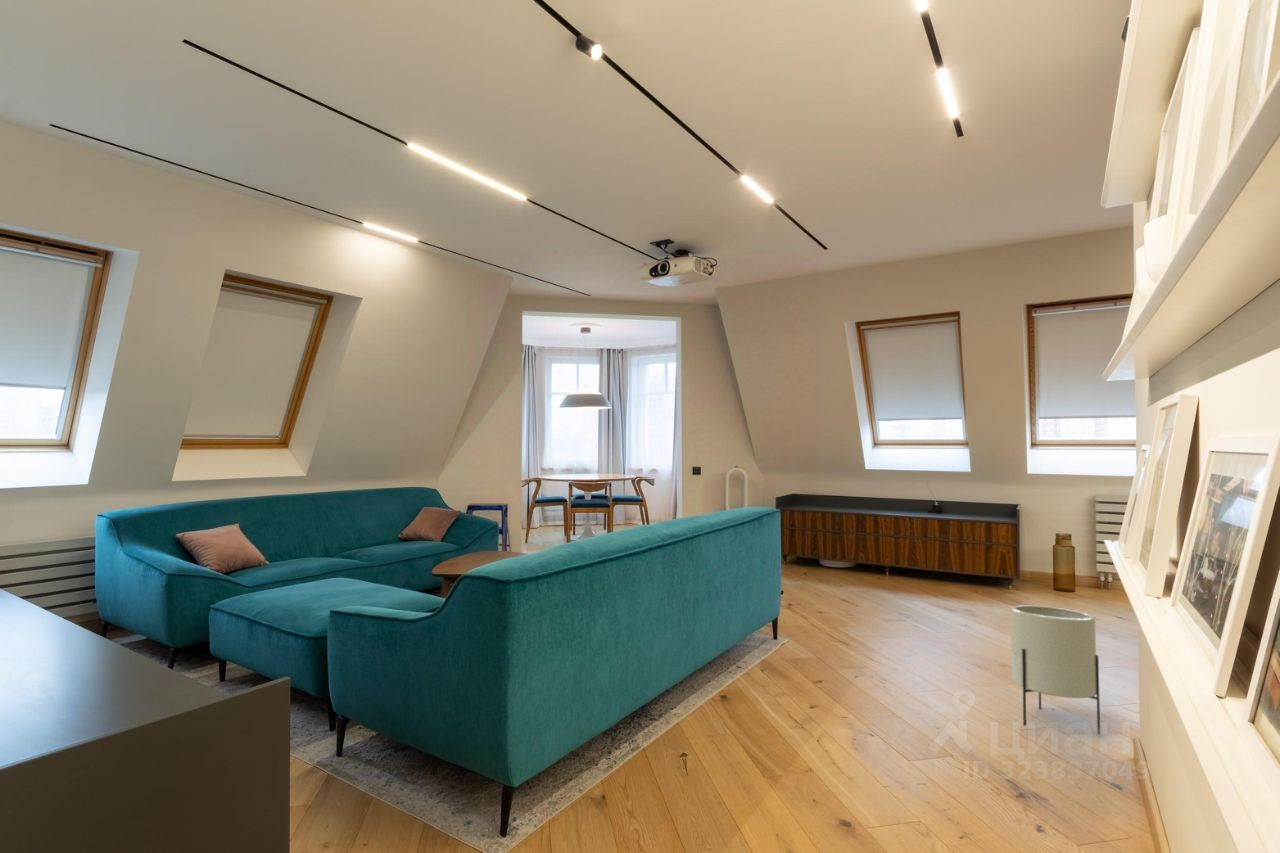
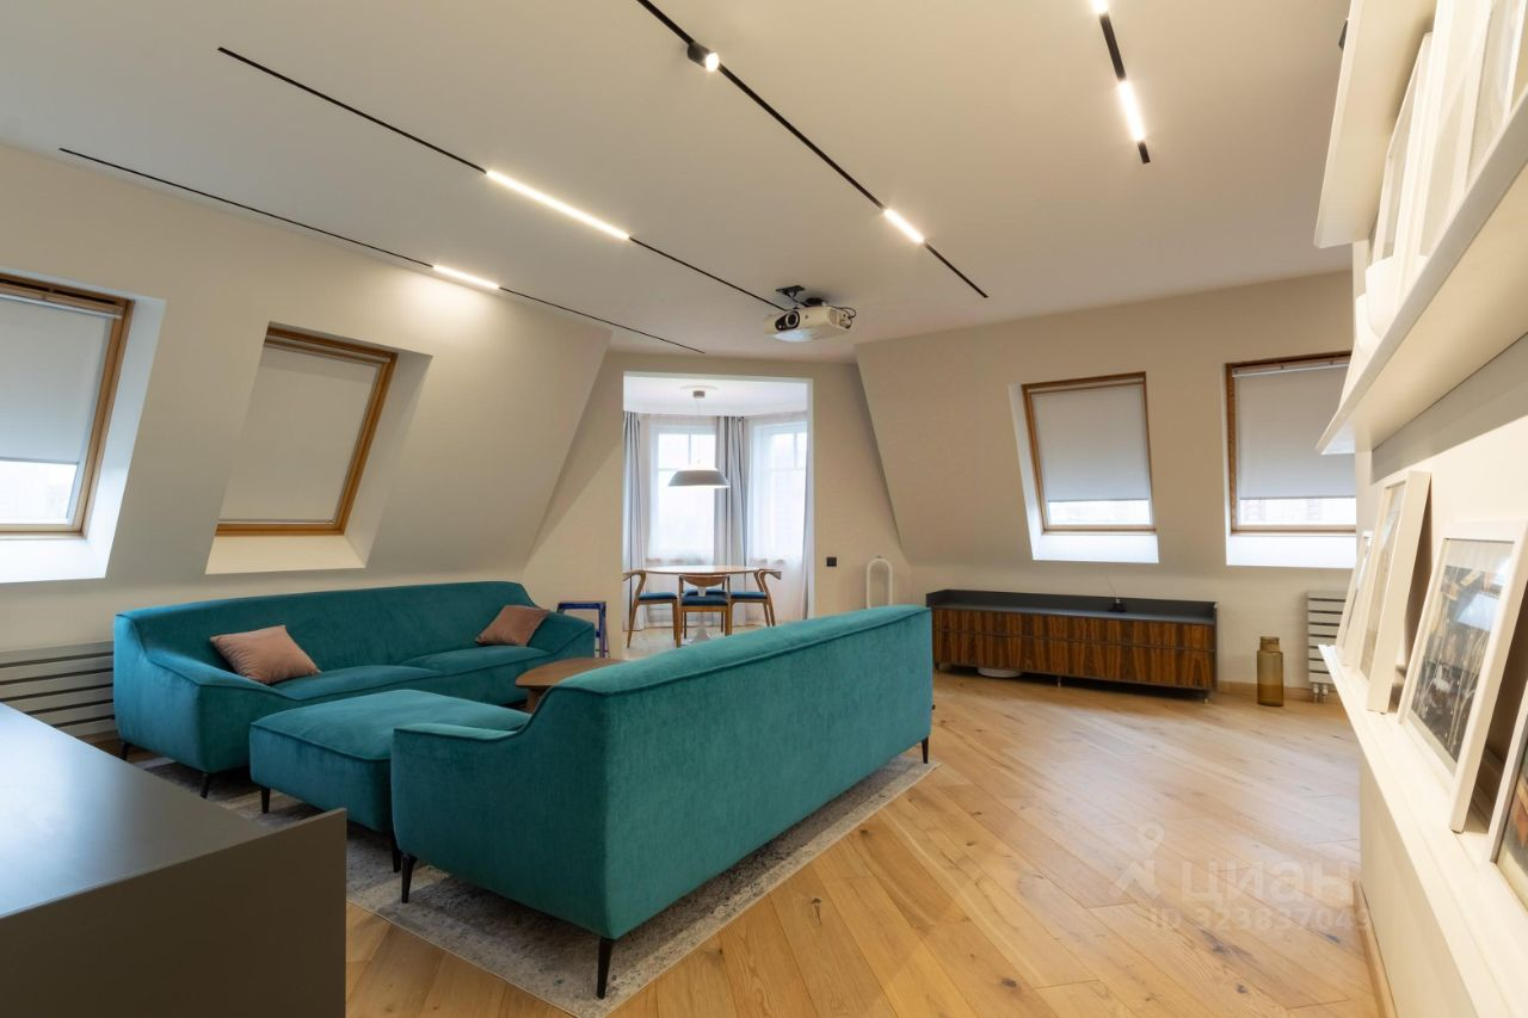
- planter [1010,604,1101,735]
